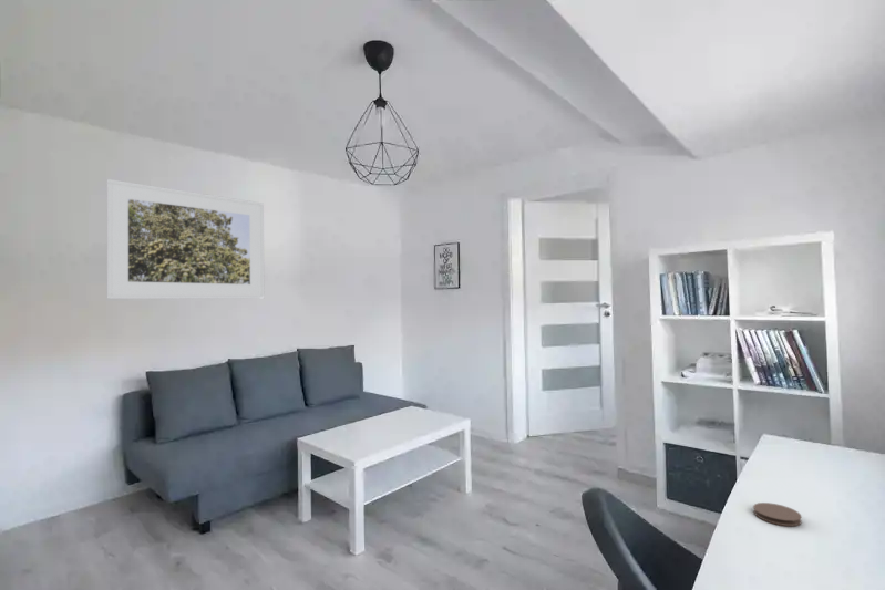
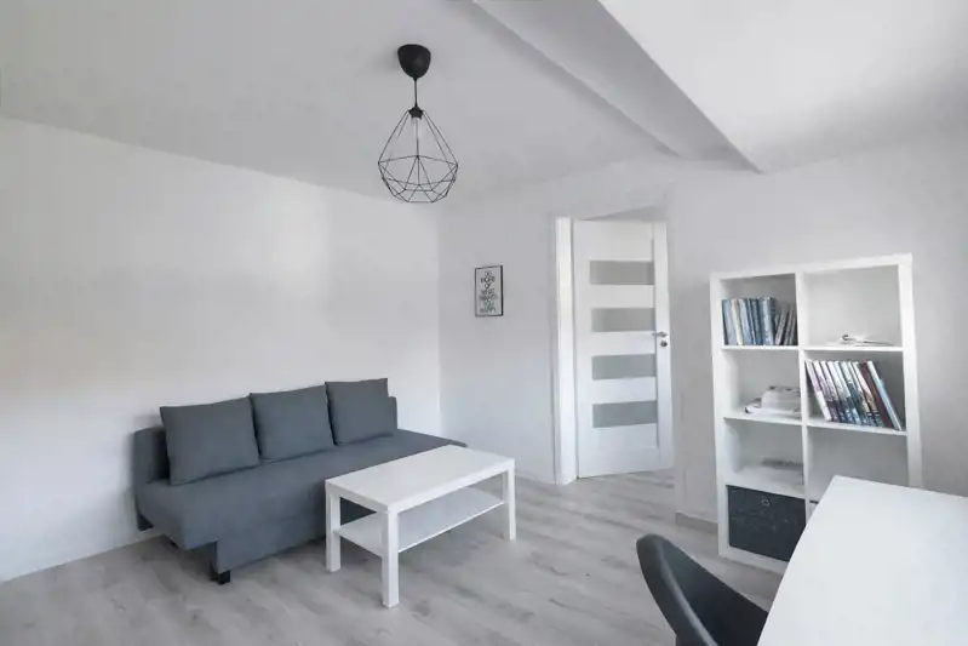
- coaster [752,501,803,527]
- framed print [106,178,266,300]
